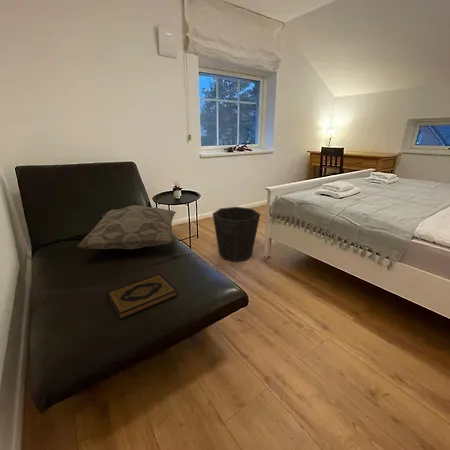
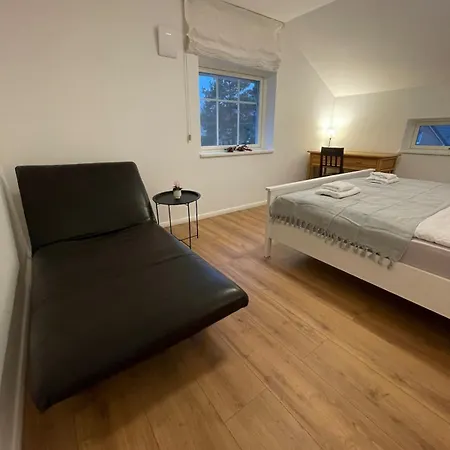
- waste bin [212,206,261,263]
- hardback book [106,273,178,321]
- decorative pillow [76,204,177,250]
